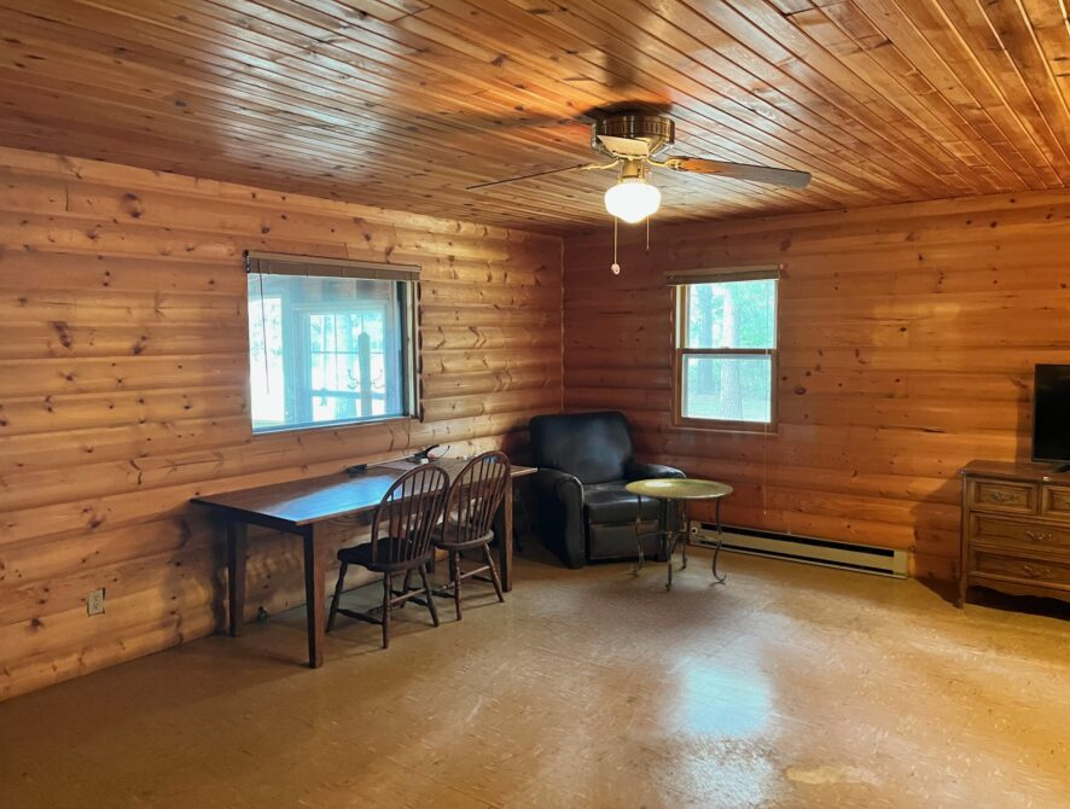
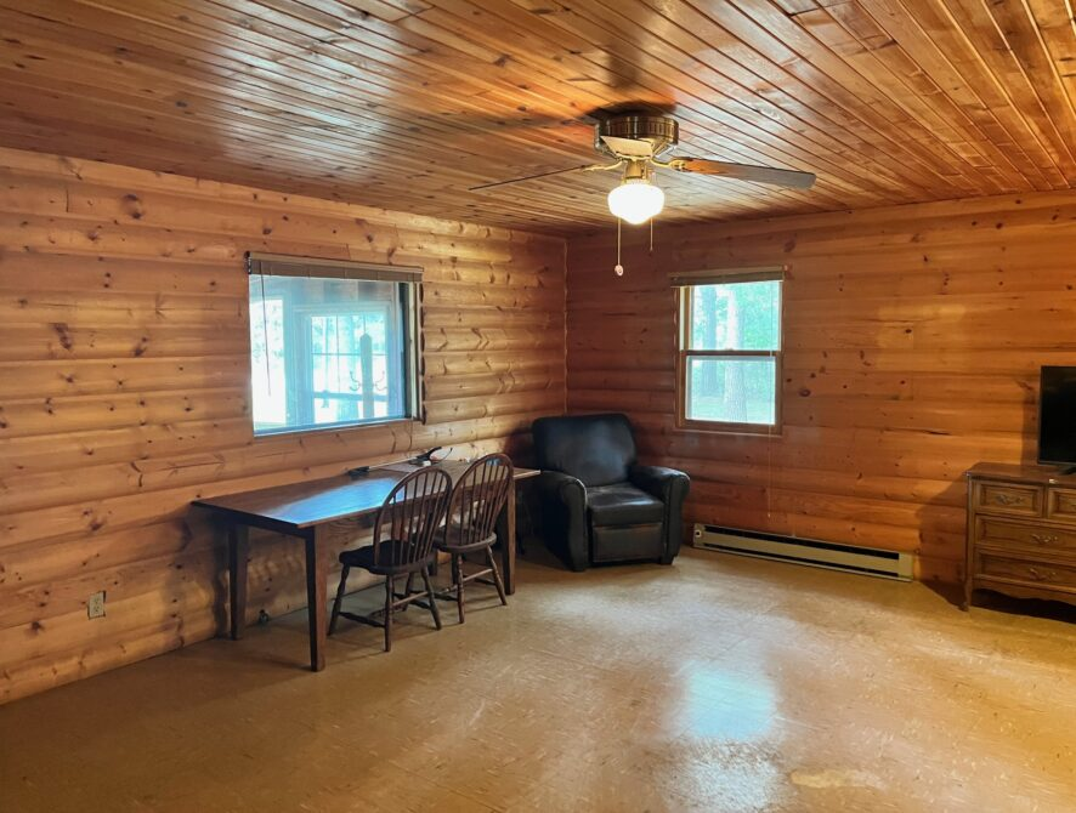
- side table [624,478,734,592]
